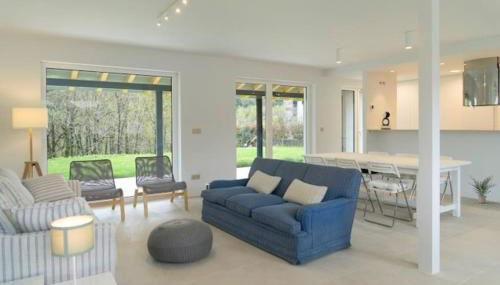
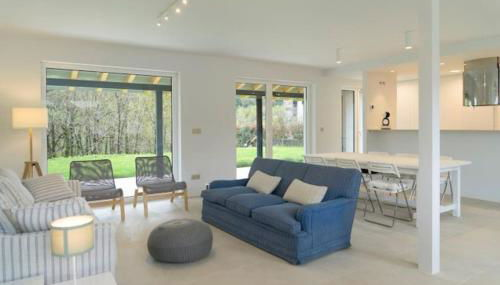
- potted plant [468,174,496,204]
